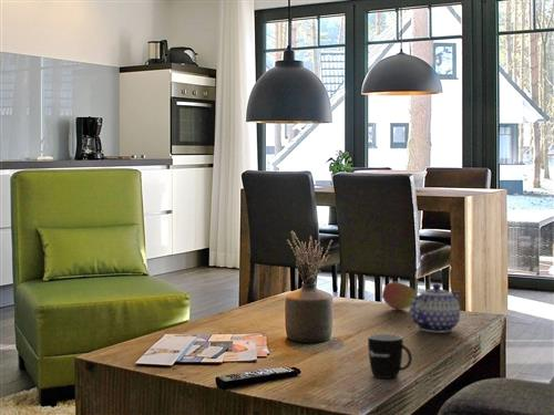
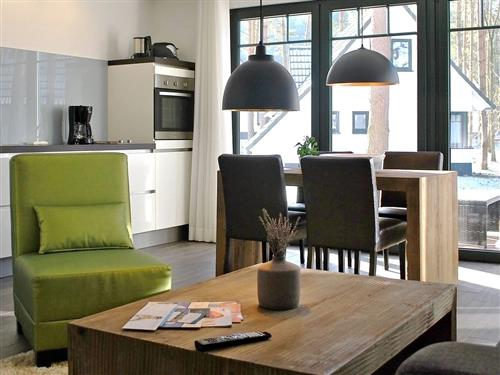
- teapot [409,282,462,333]
- fruit [380,281,417,310]
- mug [367,333,413,380]
